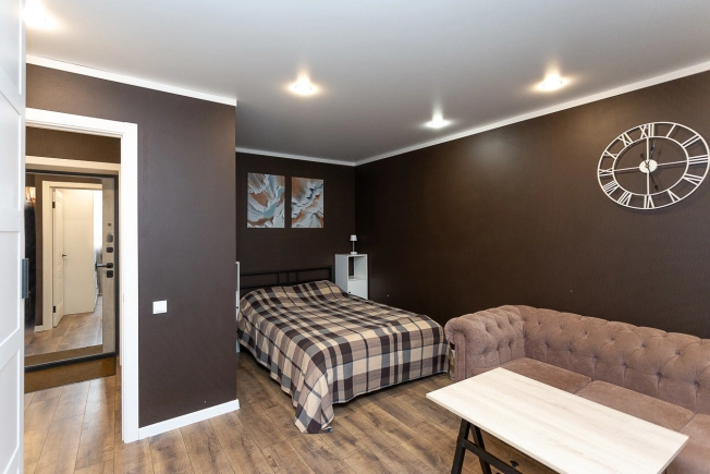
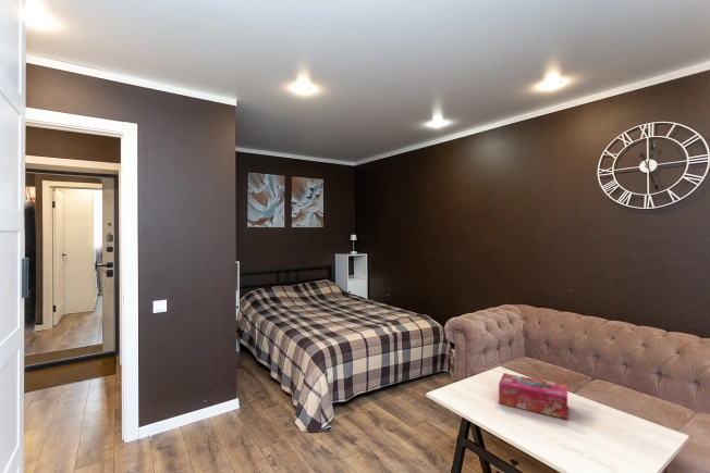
+ tissue box [498,372,568,420]
